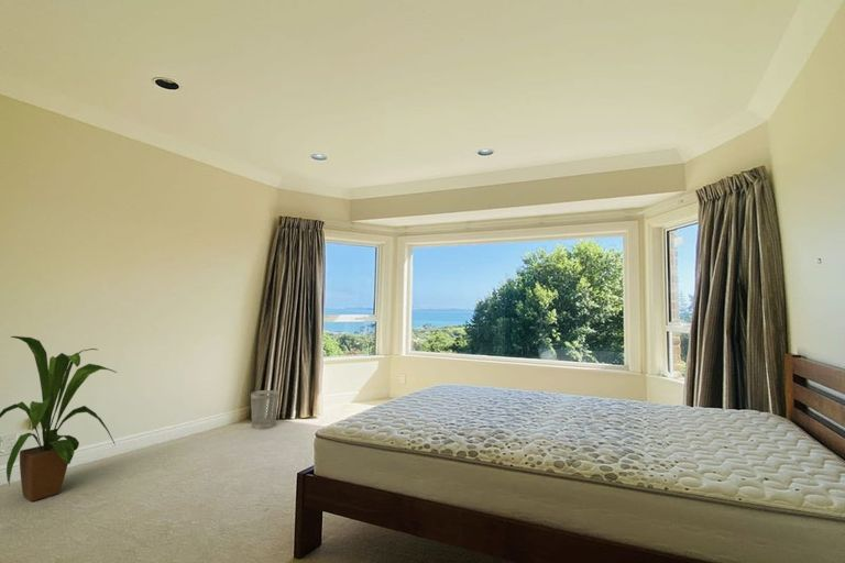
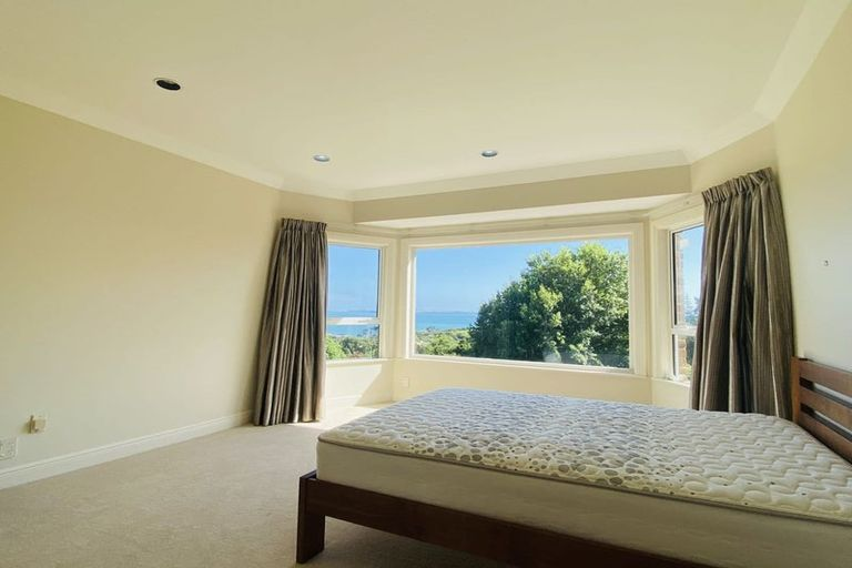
- house plant [0,335,118,503]
- wastebasket [250,389,281,430]
